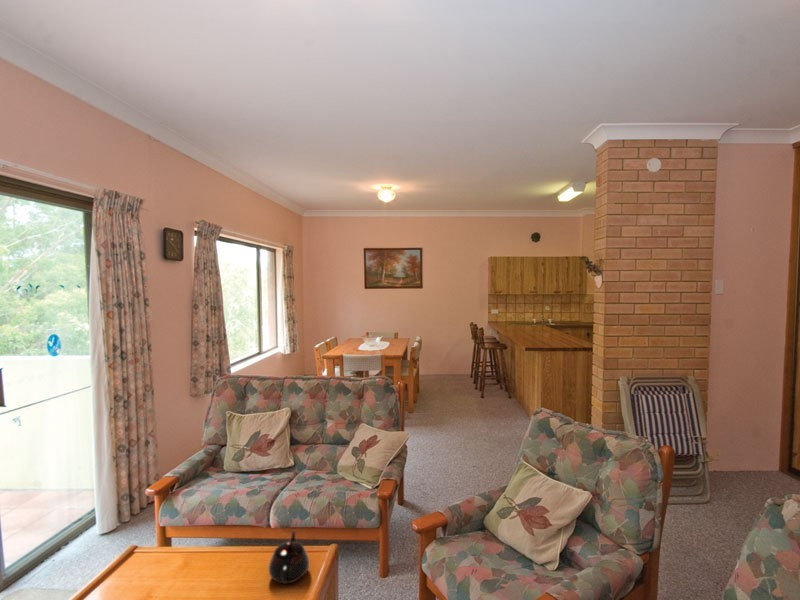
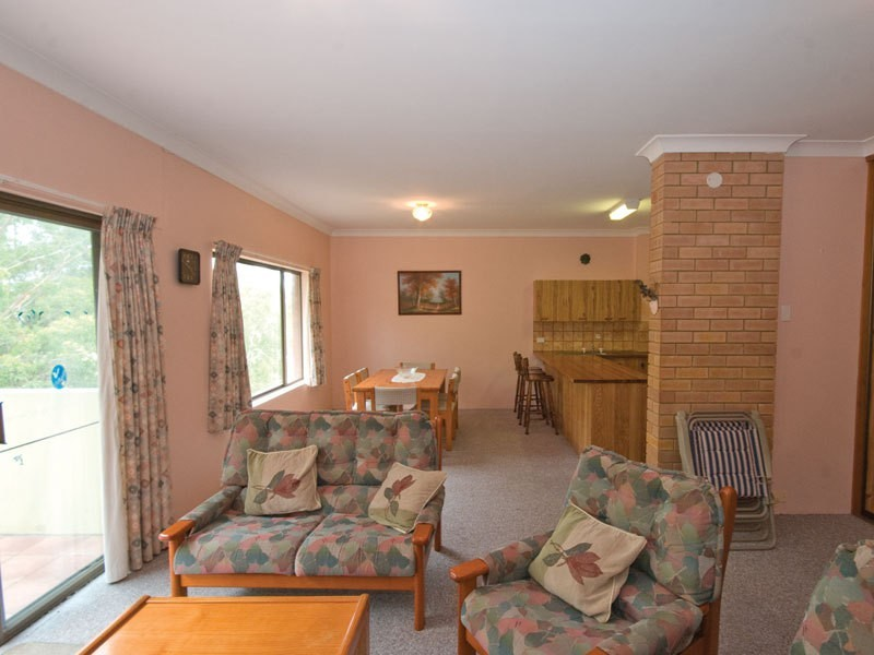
- teapot [267,530,310,585]
